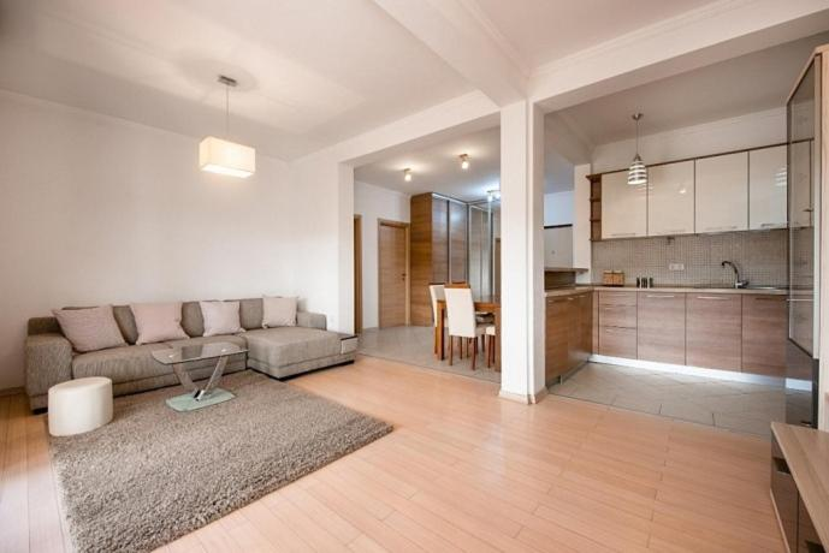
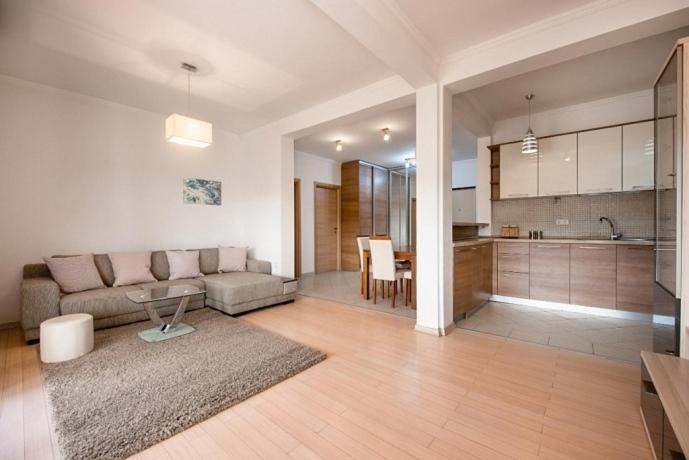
+ wall art [182,176,222,206]
